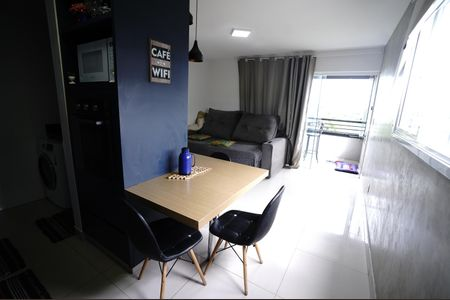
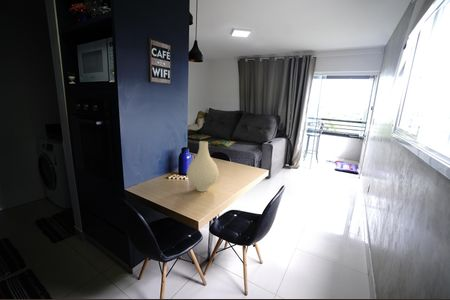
+ vase [186,140,220,193]
